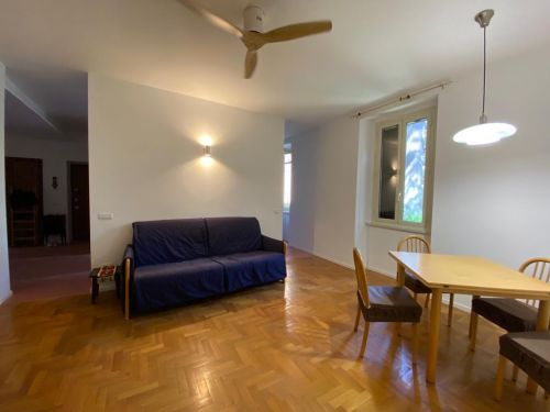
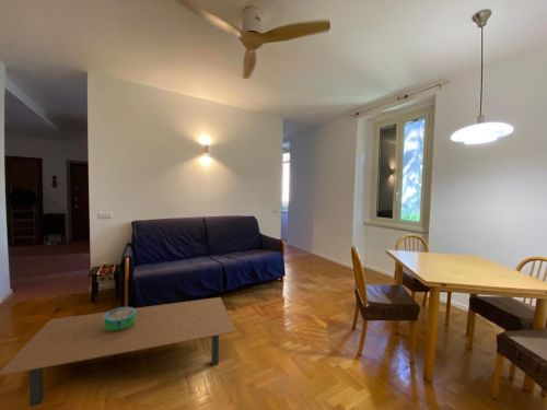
+ decorative bowl [105,306,136,331]
+ coffee table [0,296,237,408]
